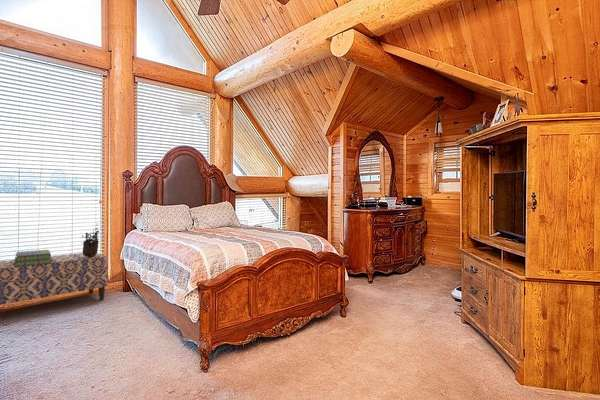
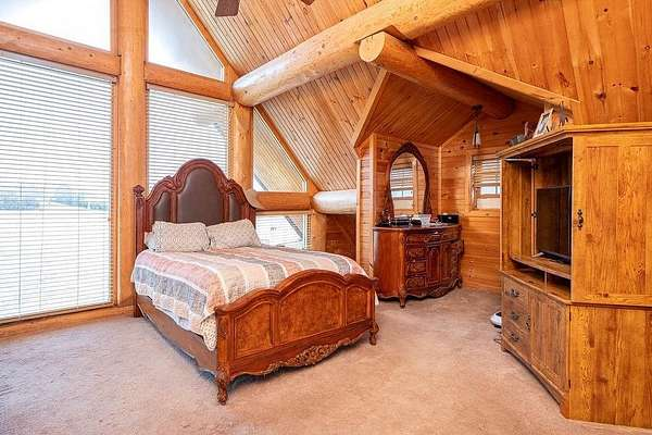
- stack of books [14,249,52,266]
- potted plant [80,223,104,257]
- bench [0,252,109,306]
